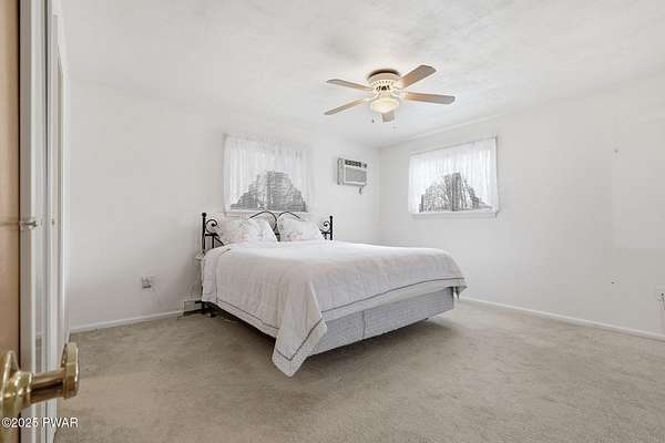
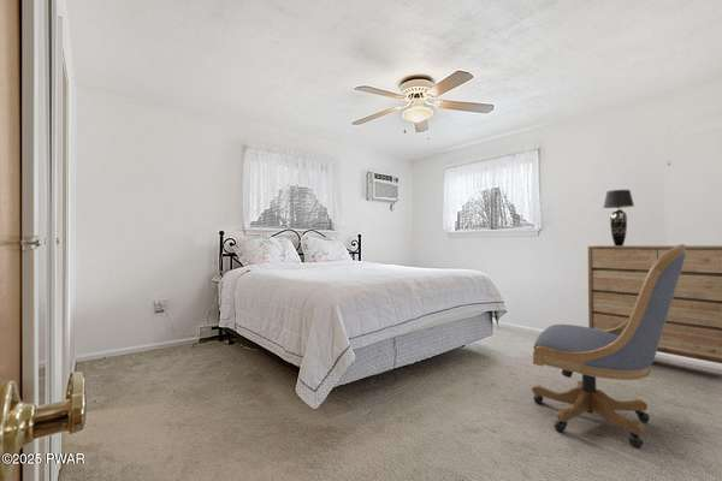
+ table lamp [602,189,635,247]
+ chair [531,243,686,449]
+ dresser [587,244,722,364]
